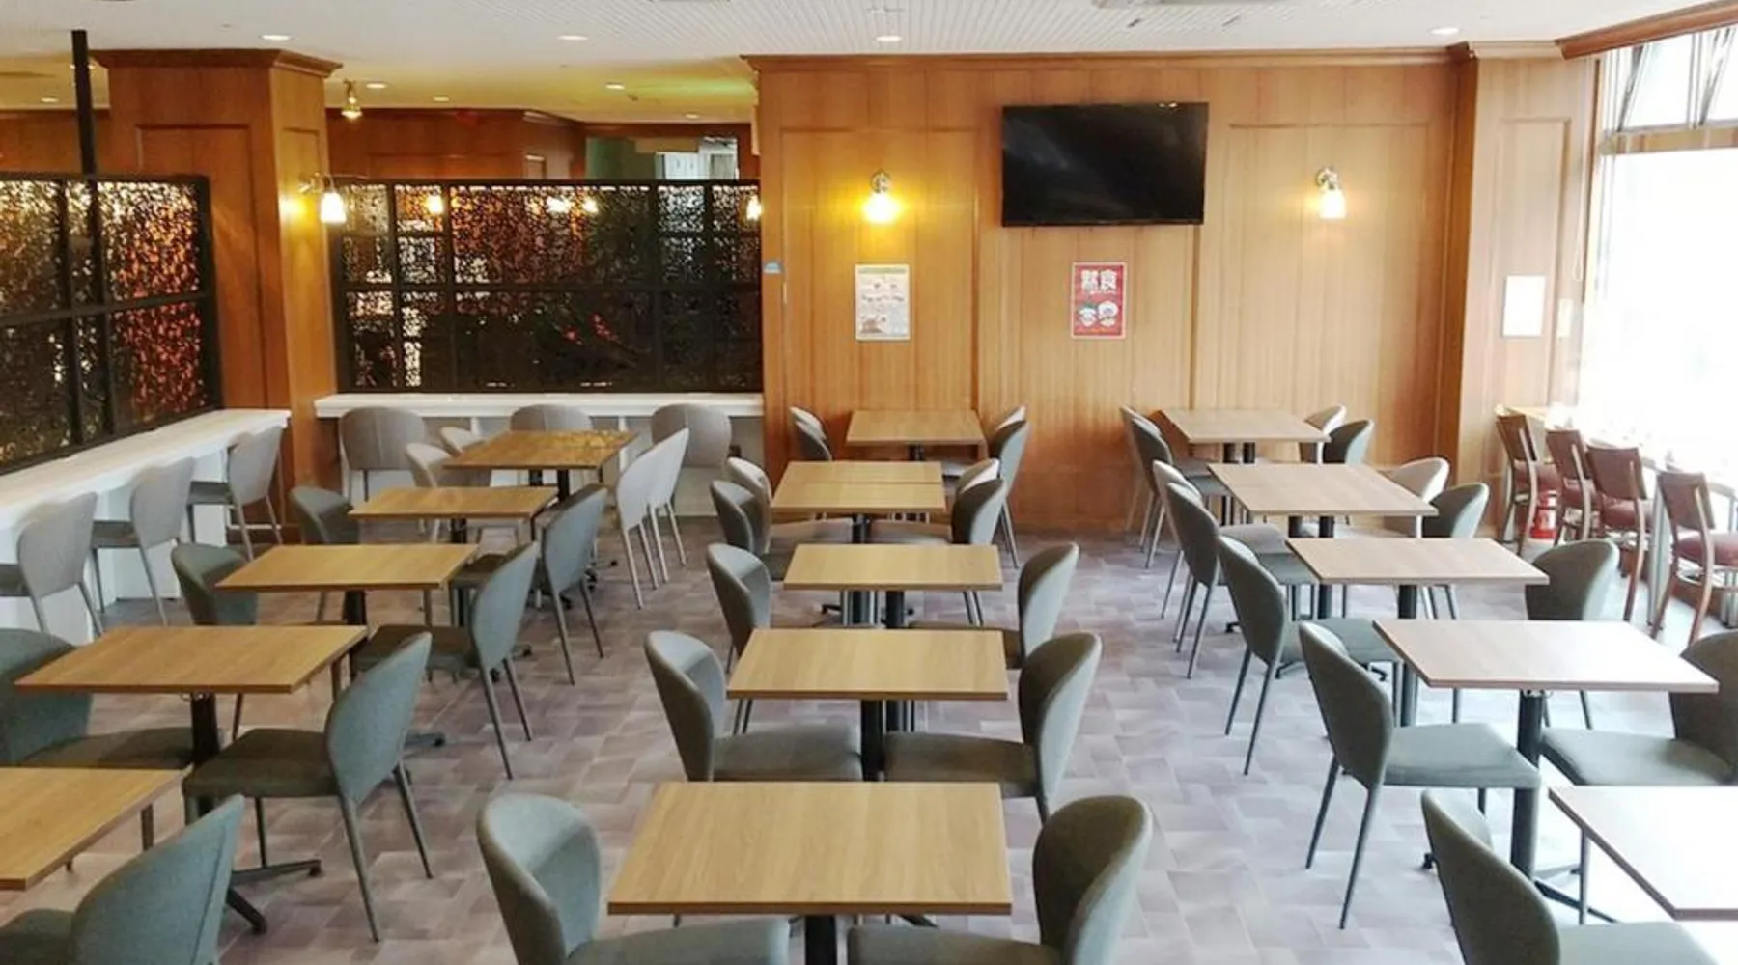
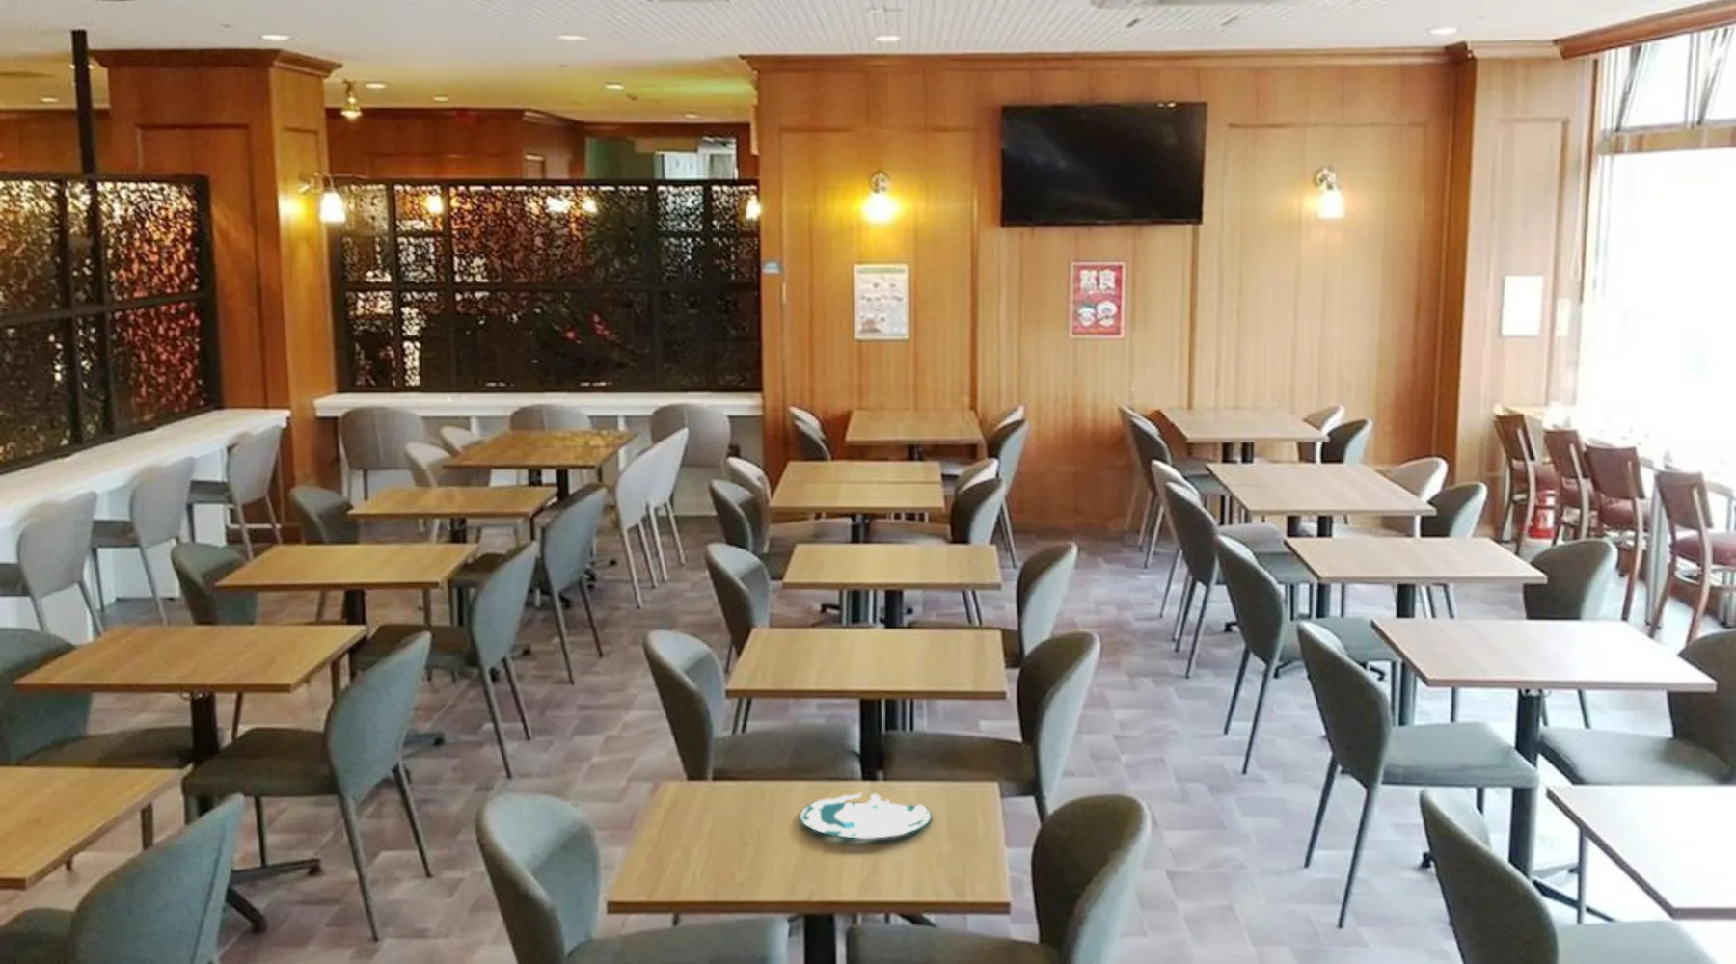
+ plate [799,792,932,838]
